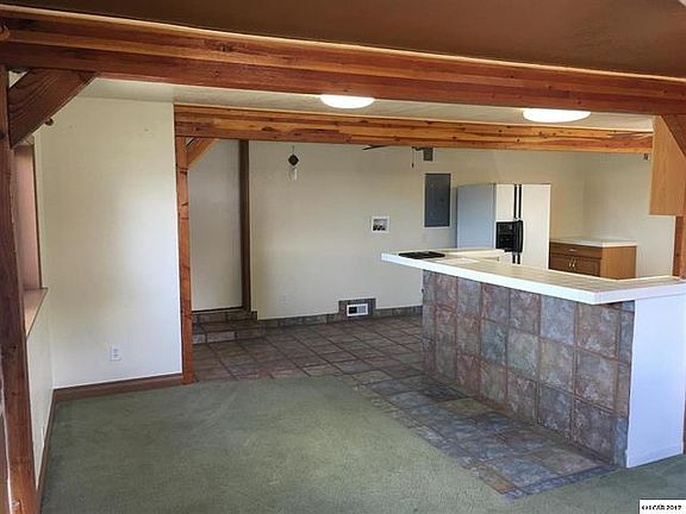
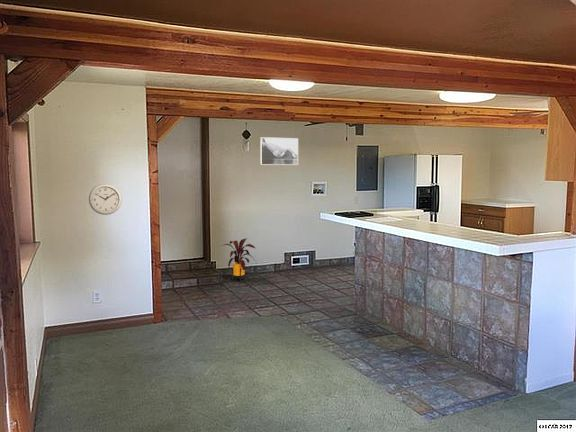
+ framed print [259,136,299,166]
+ house plant [221,237,257,283]
+ wall clock [88,183,123,216]
